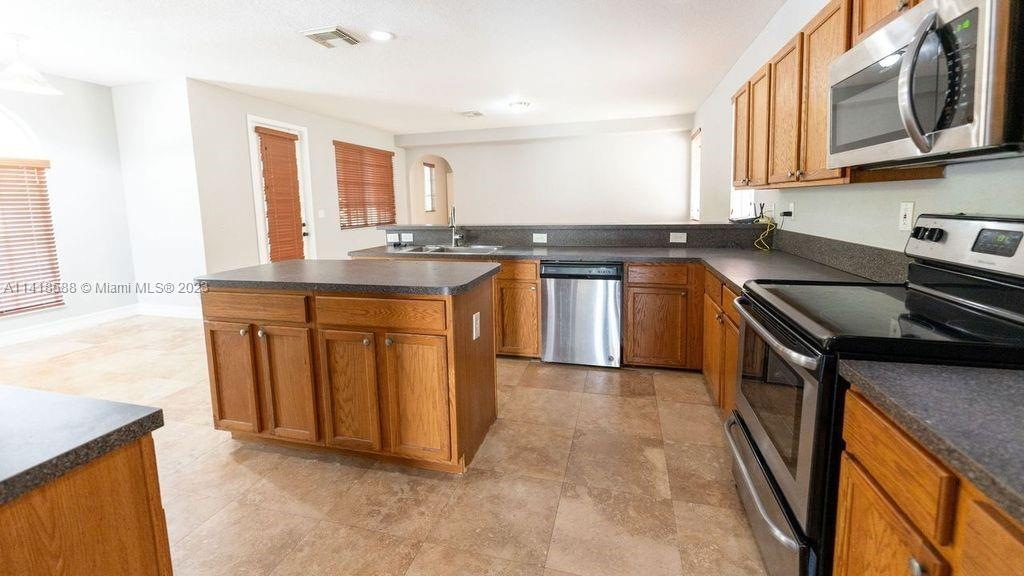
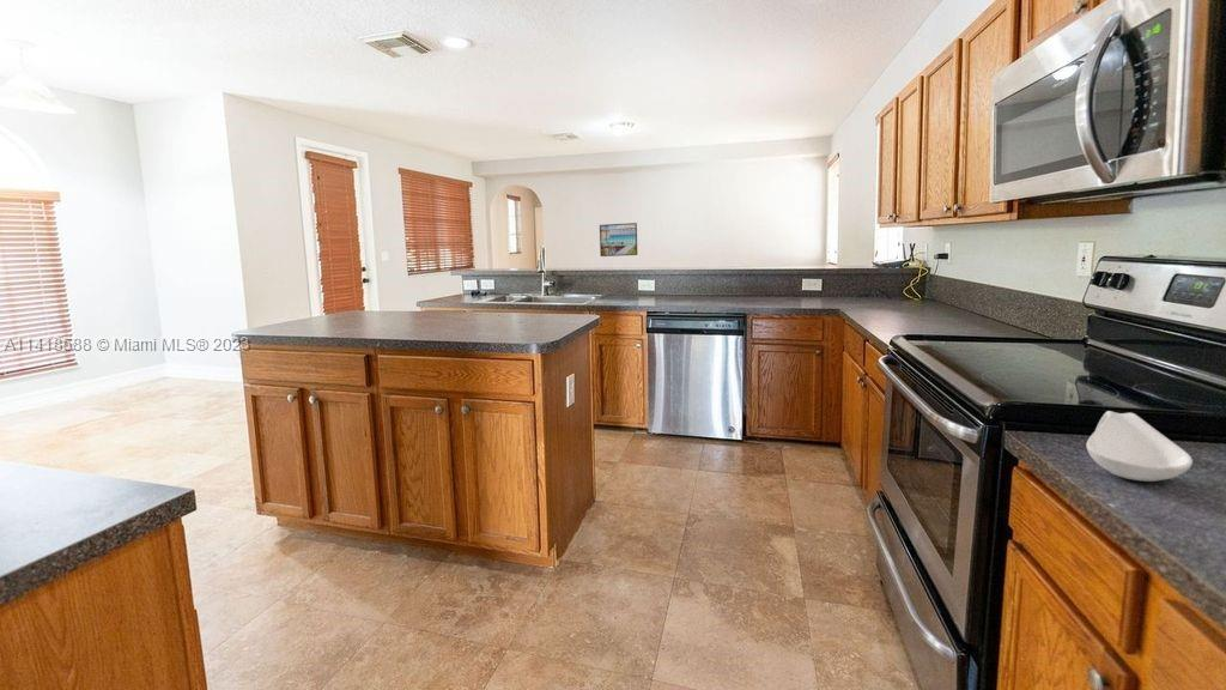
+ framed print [599,222,638,258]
+ spoon rest [1086,410,1194,483]
